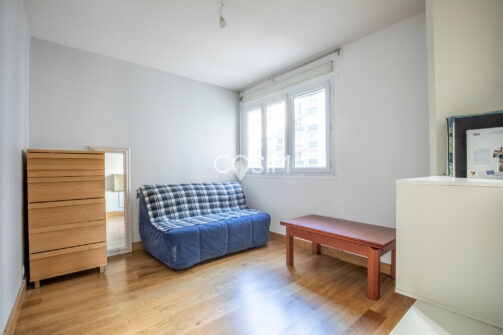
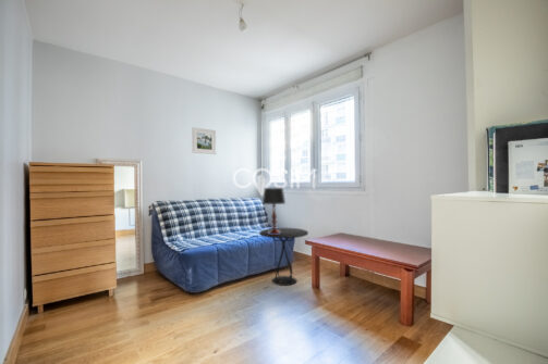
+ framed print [191,126,217,155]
+ table lamp [261,187,287,235]
+ side table [258,227,309,287]
